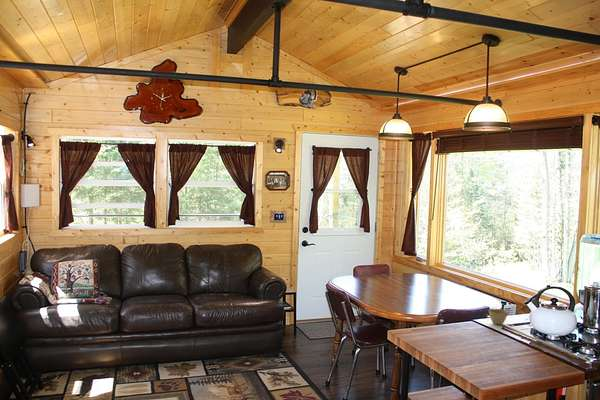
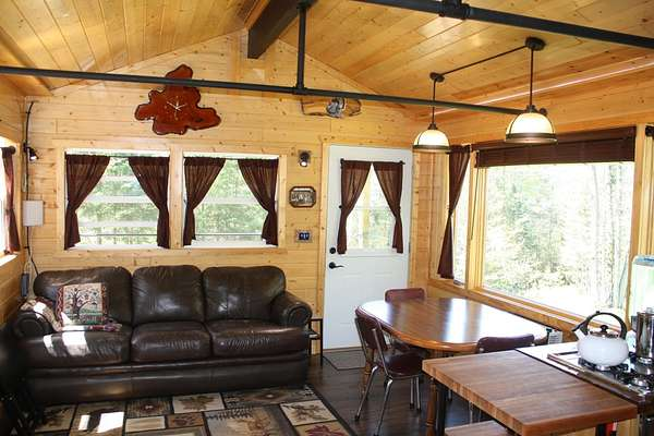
- flower pot [488,308,509,326]
